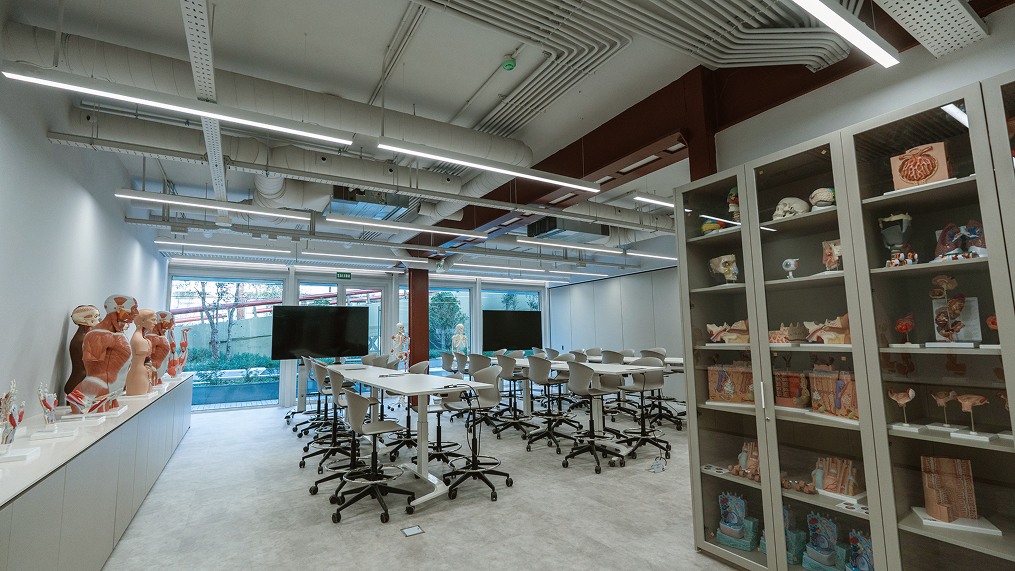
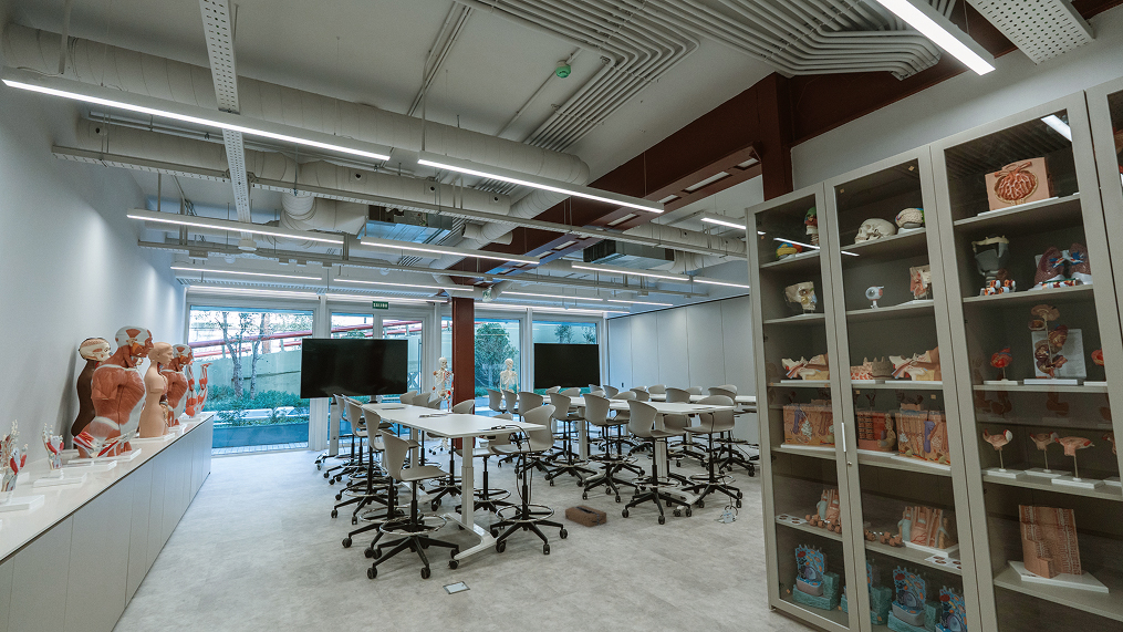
+ cardboard box [564,504,607,528]
